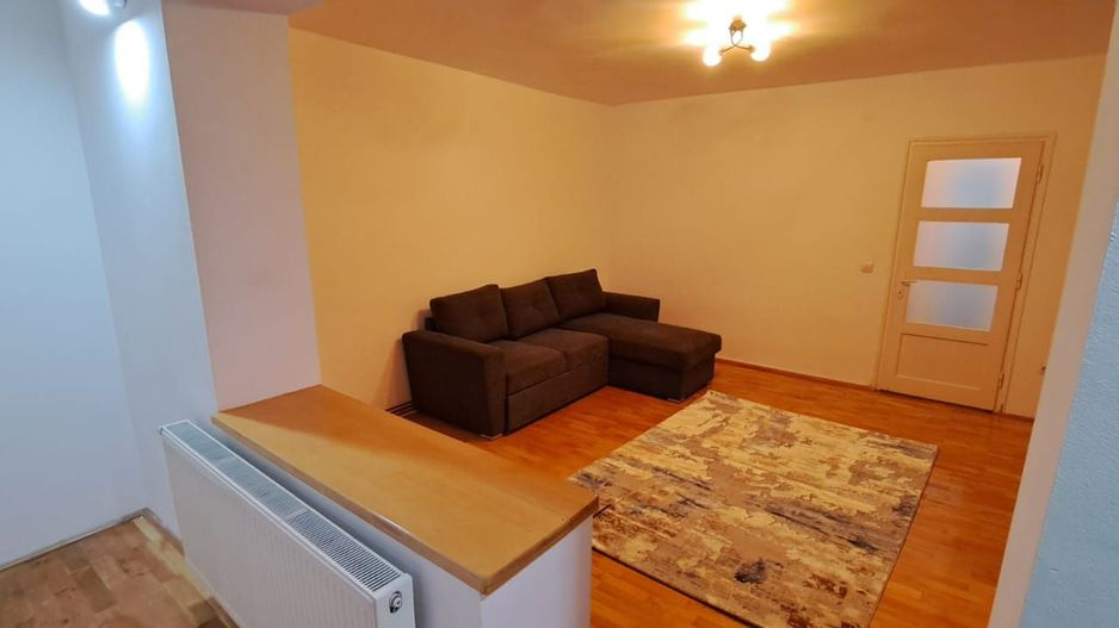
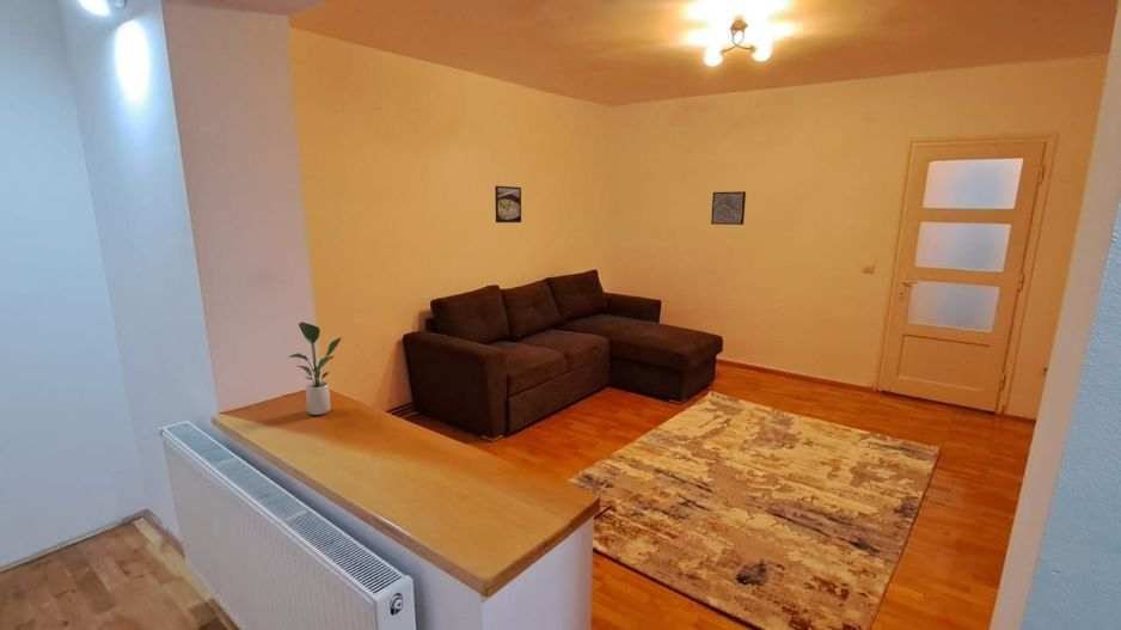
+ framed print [494,184,522,224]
+ wall art [710,190,747,226]
+ potted plant [288,320,343,416]
